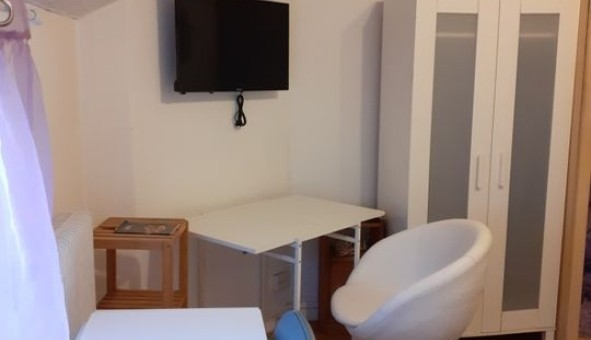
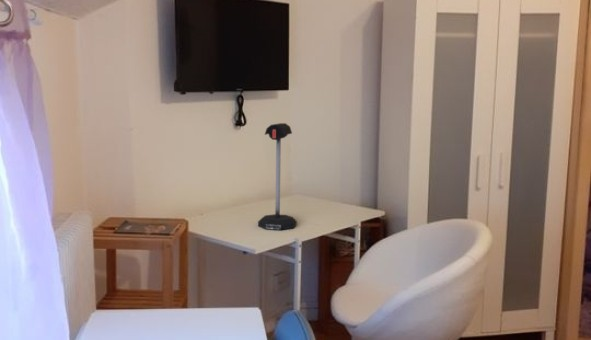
+ mailbox [257,122,298,230]
